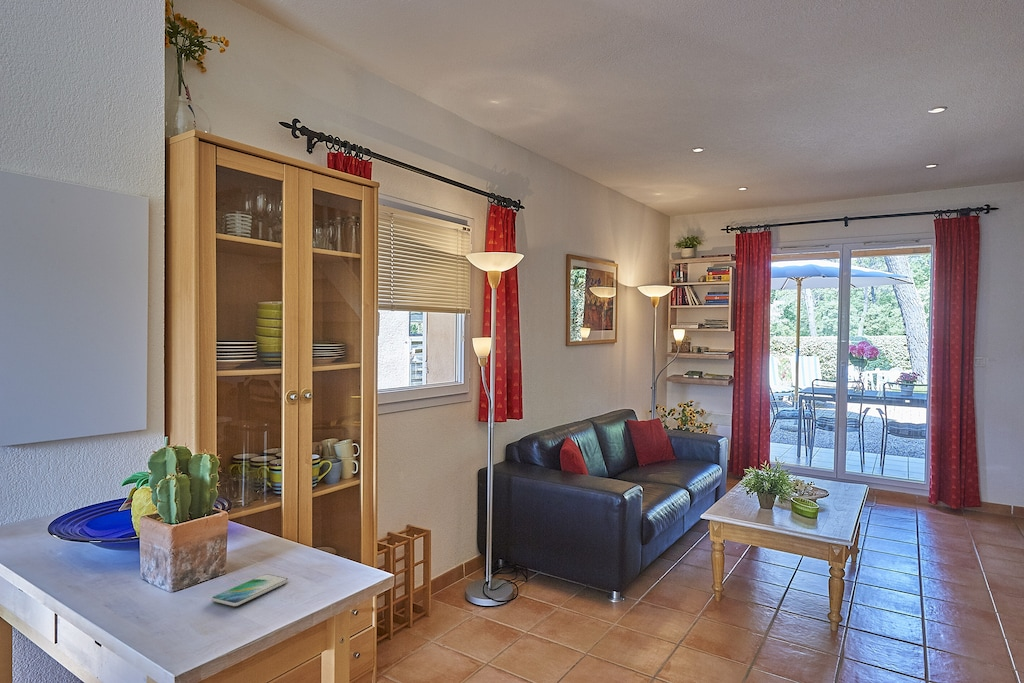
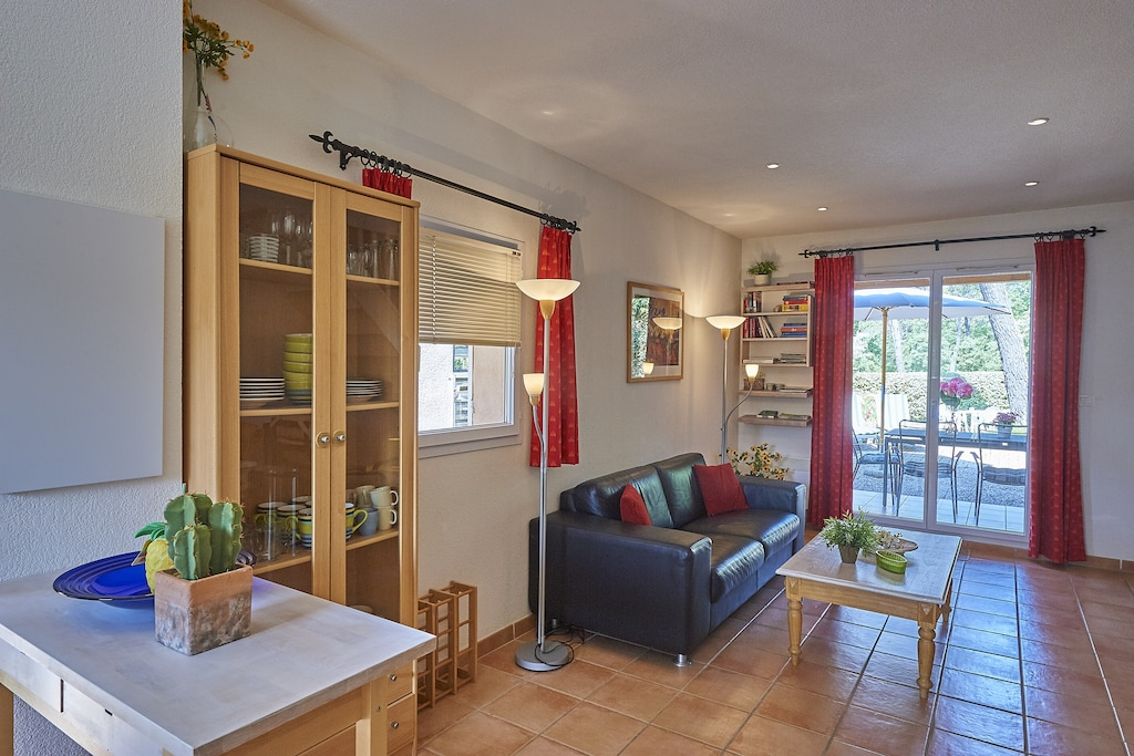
- smartphone [211,573,289,607]
